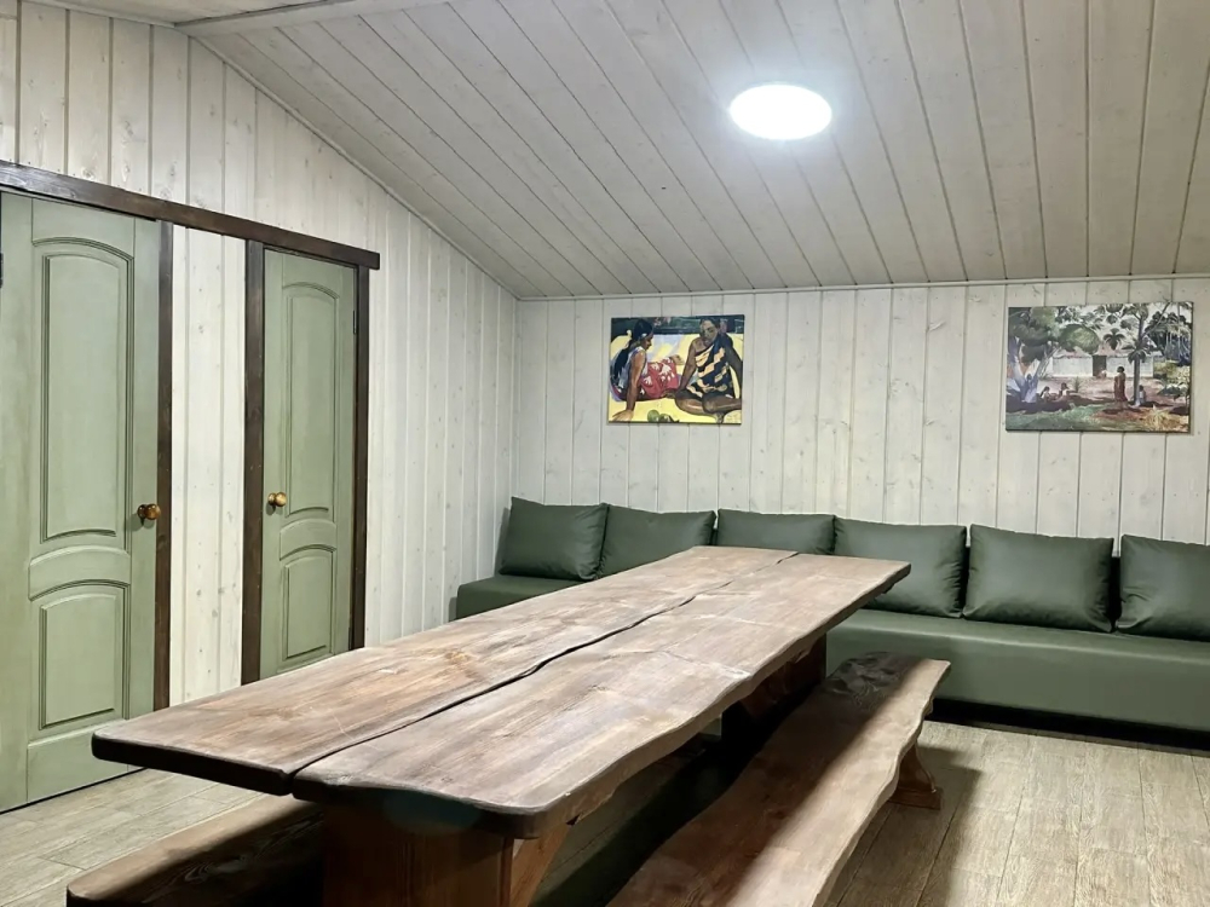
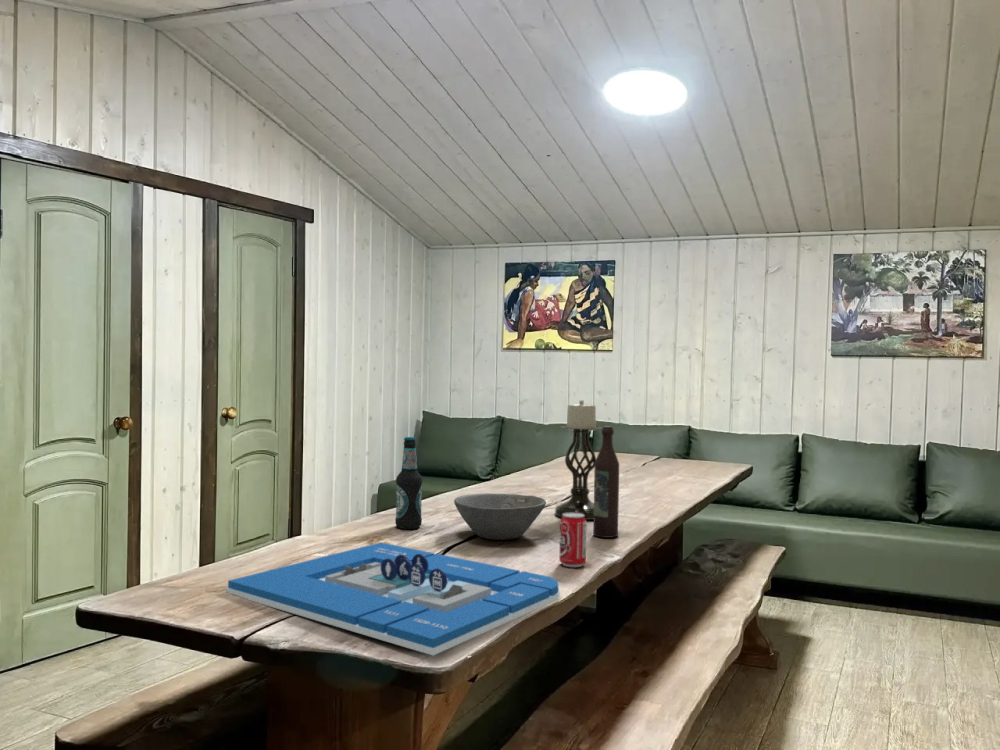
+ architectural model [225,541,561,656]
+ bowl [453,492,547,541]
+ wine bottle [592,425,620,539]
+ beverage can [558,513,588,568]
+ candle holder [554,400,603,521]
+ bottle [394,436,423,530]
